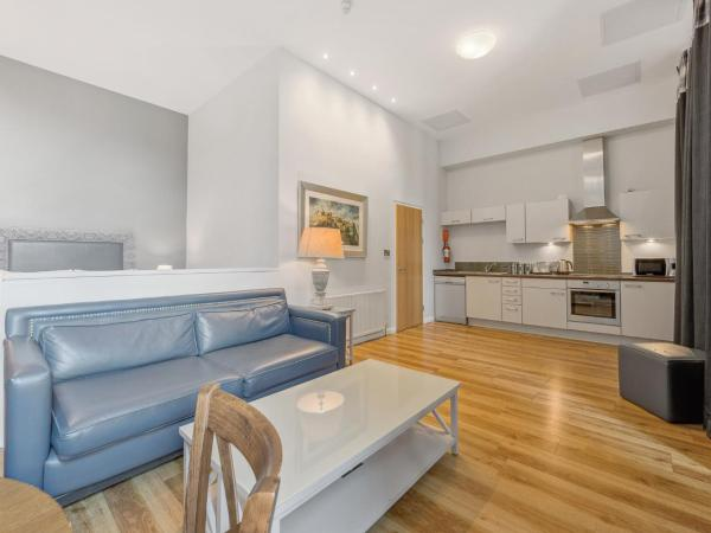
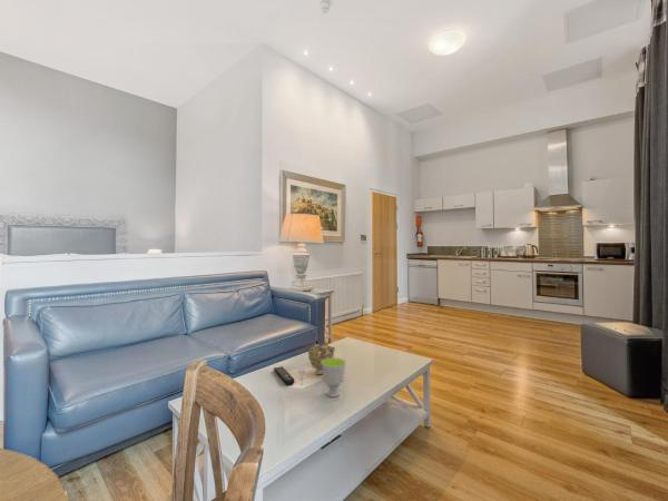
+ remote control [273,365,295,386]
+ decorative bowl [306,343,336,376]
+ cup [321,357,346,399]
